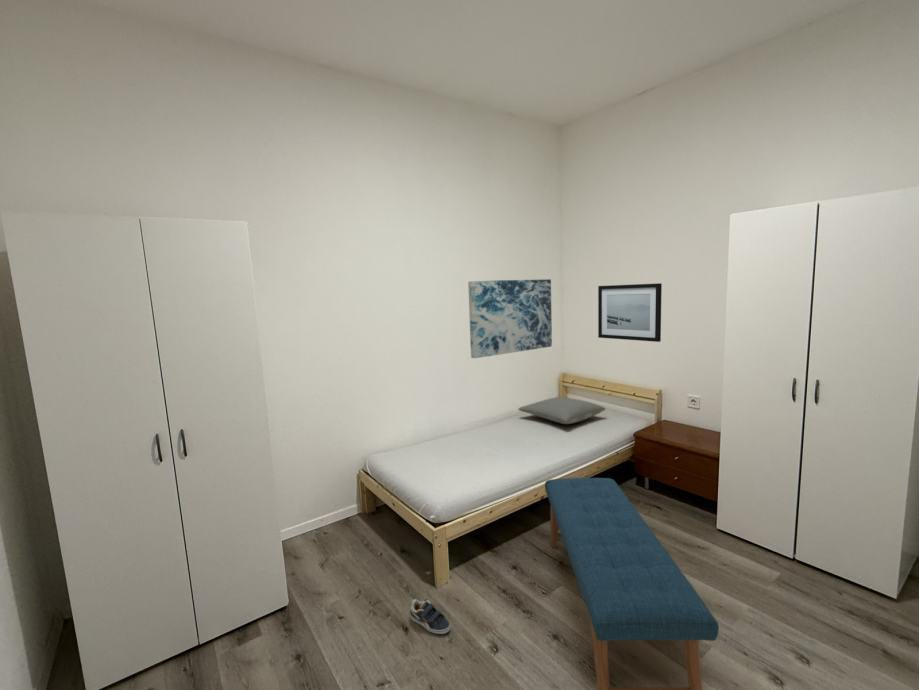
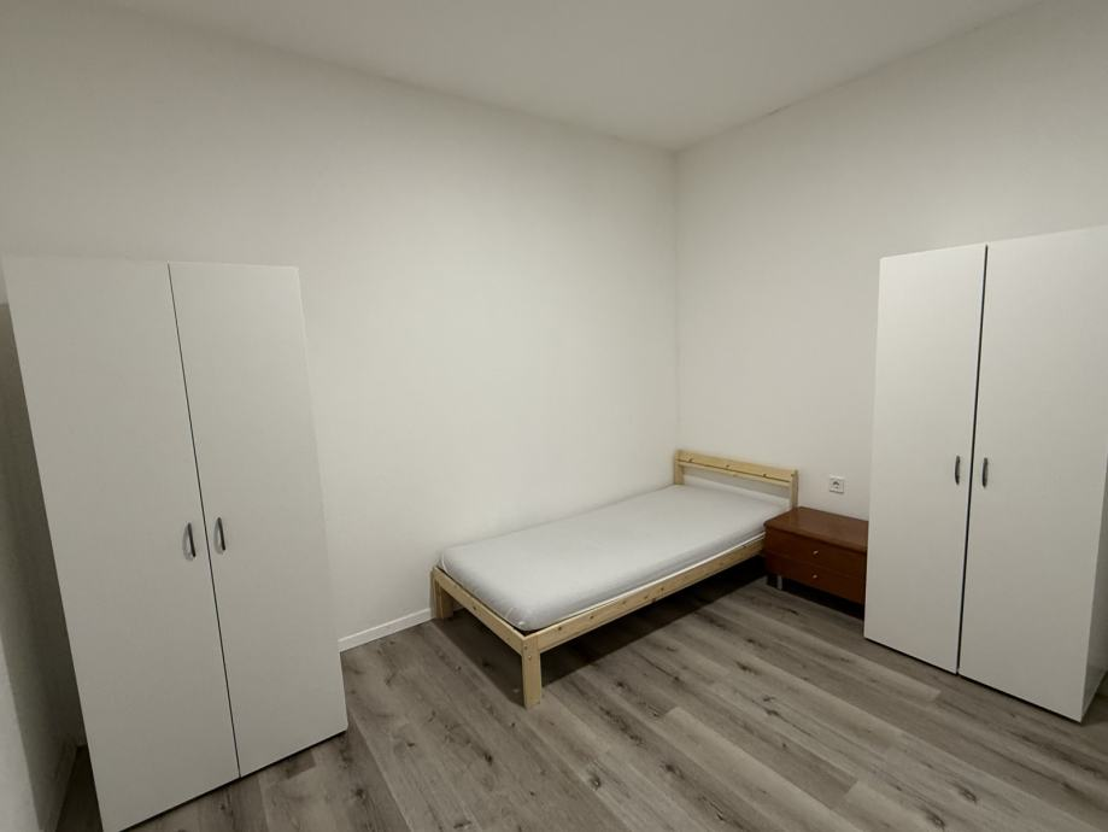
- sneaker [409,598,451,635]
- wall art [597,282,663,343]
- bench [544,477,720,690]
- pillow [517,396,606,425]
- wall art [467,278,553,359]
